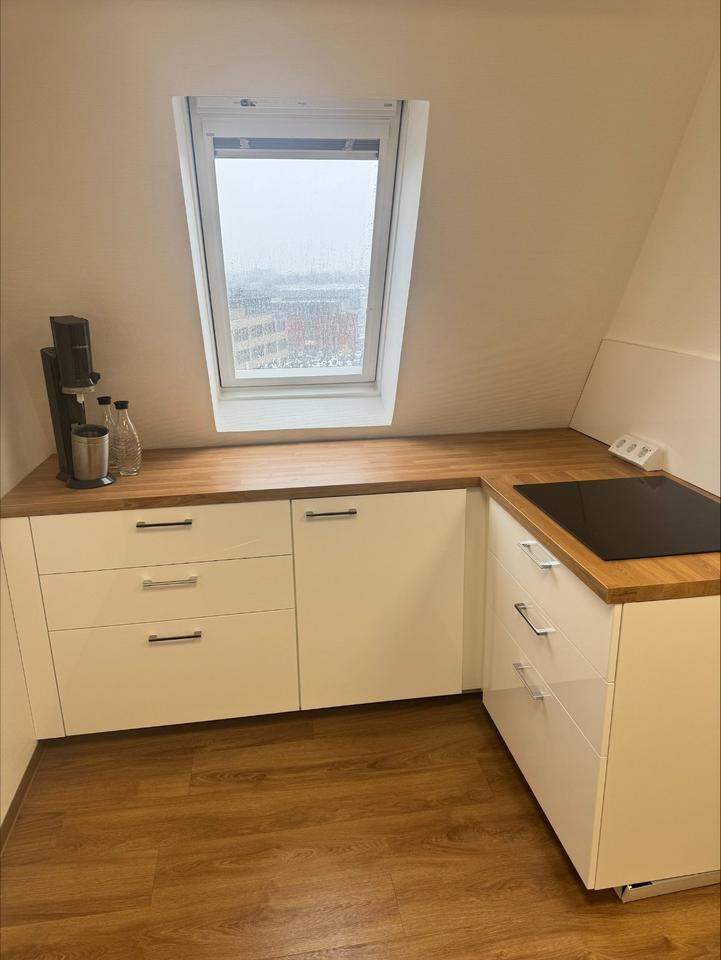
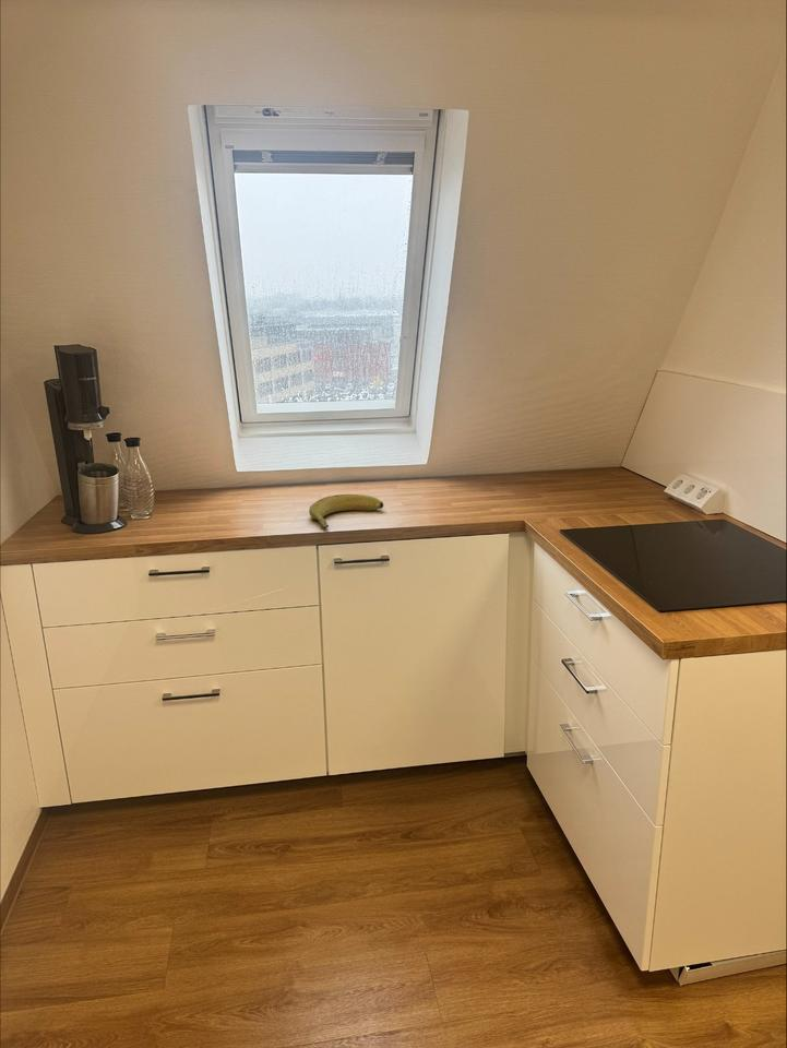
+ banana [308,493,384,529]
